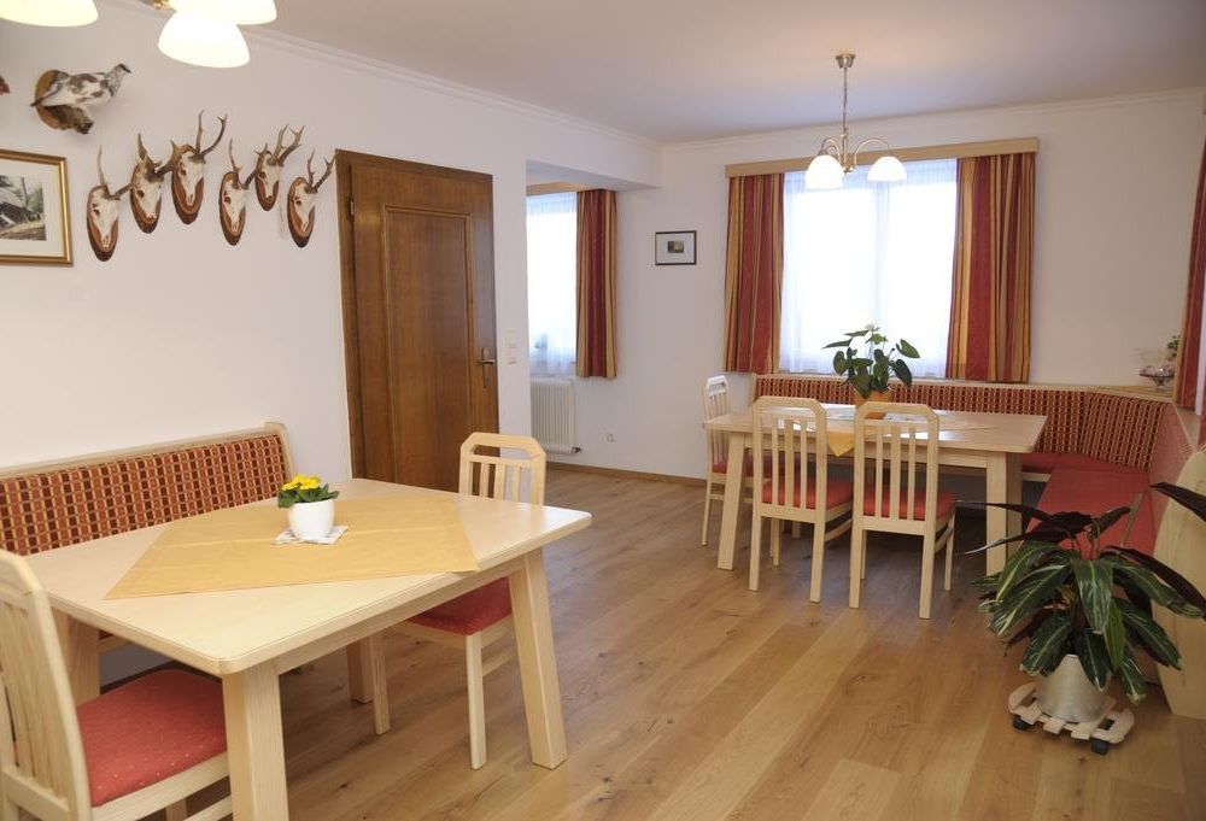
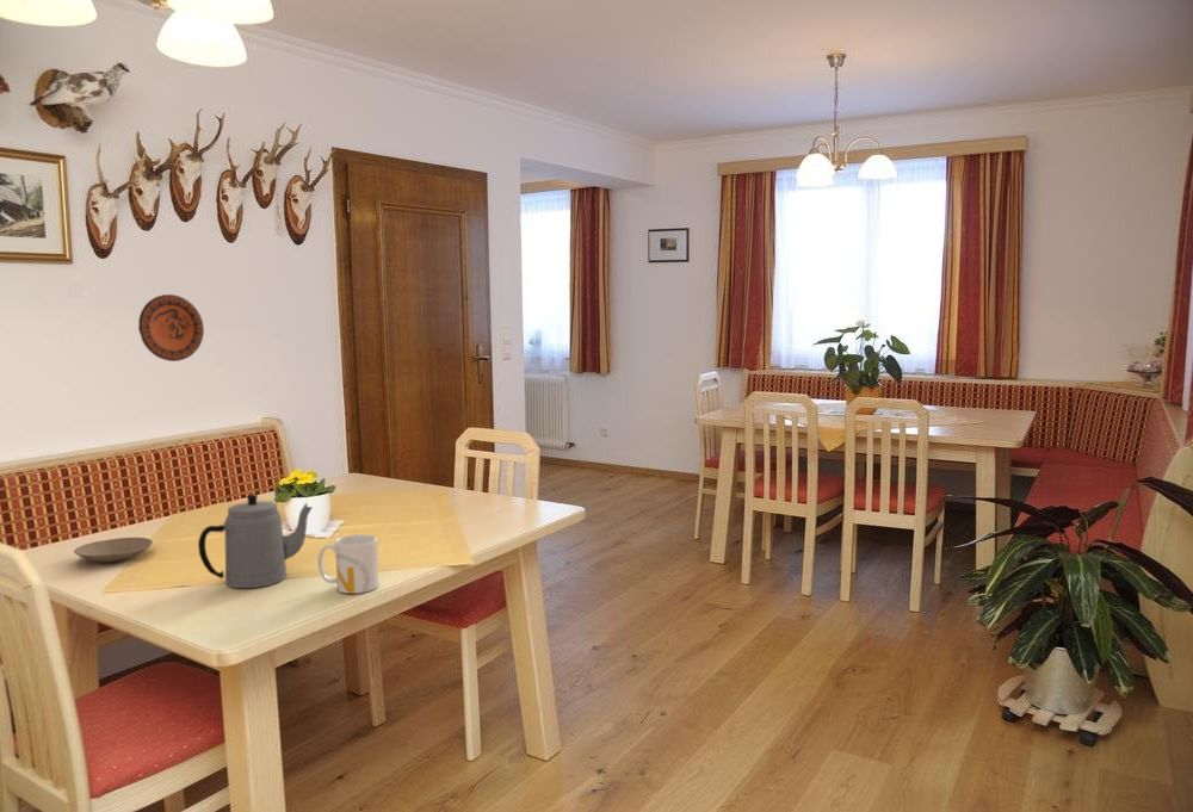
+ mug [316,533,379,595]
+ plate [73,537,154,564]
+ teapot [197,494,314,589]
+ decorative plate [137,293,205,362]
